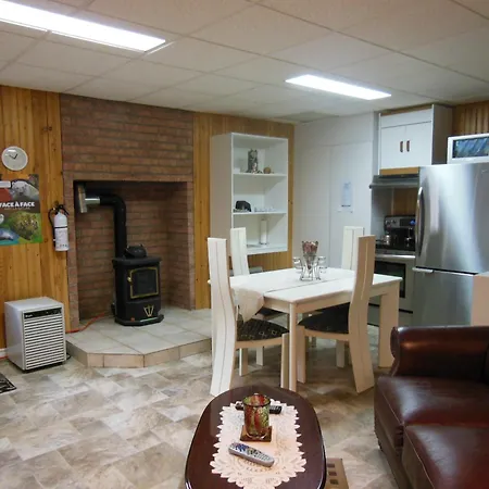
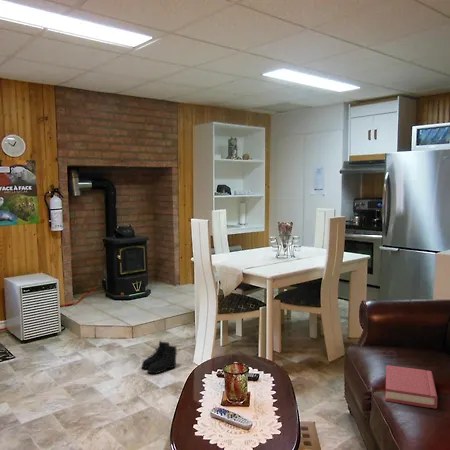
+ boots [140,340,178,375]
+ hardback book [384,364,438,409]
